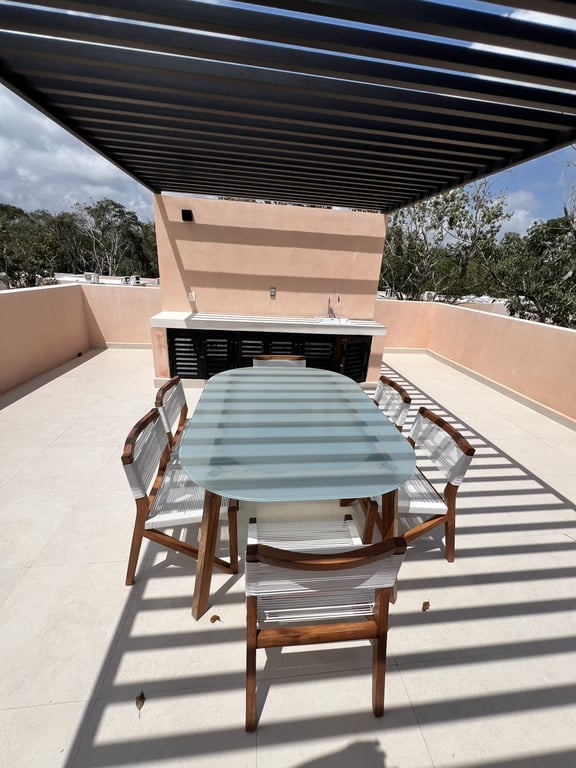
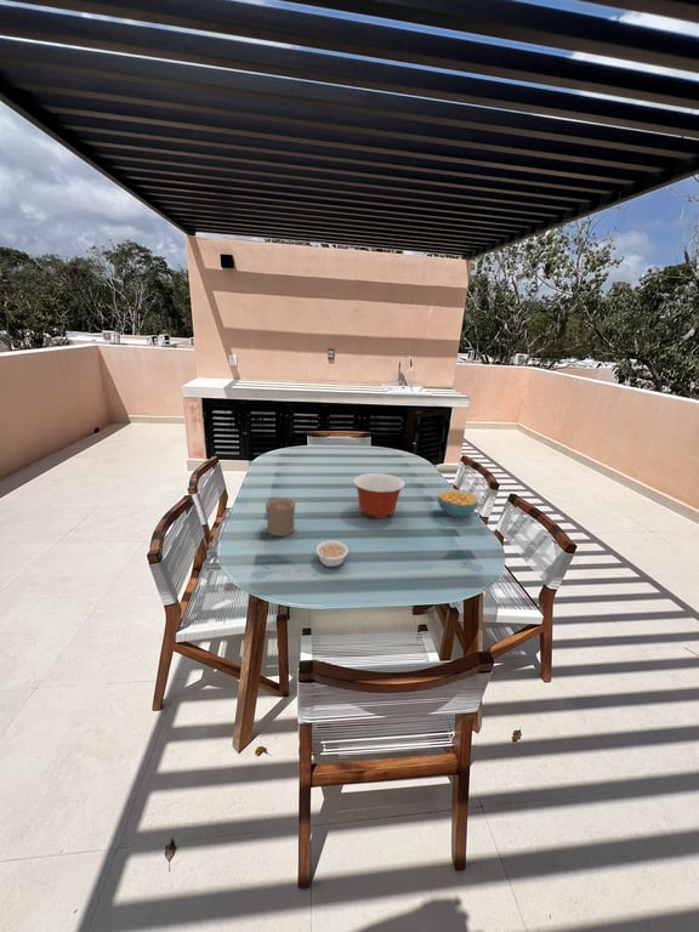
+ legume [314,539,350,568]
+ mixing bowl [352,472,407,519]
+ cereal bowl [437,488,481,518]
+ cup [265,498,296,538]
